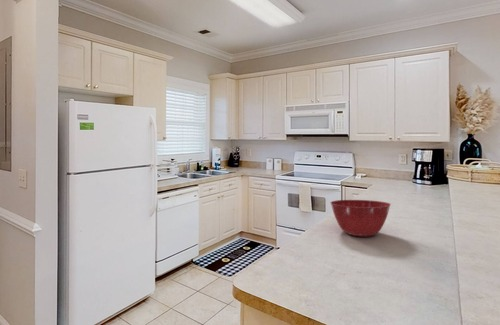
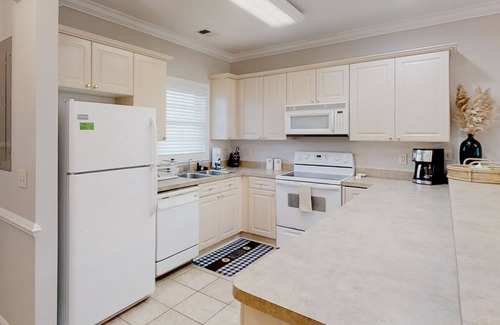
- mixing bowl [330,199,392,237]
